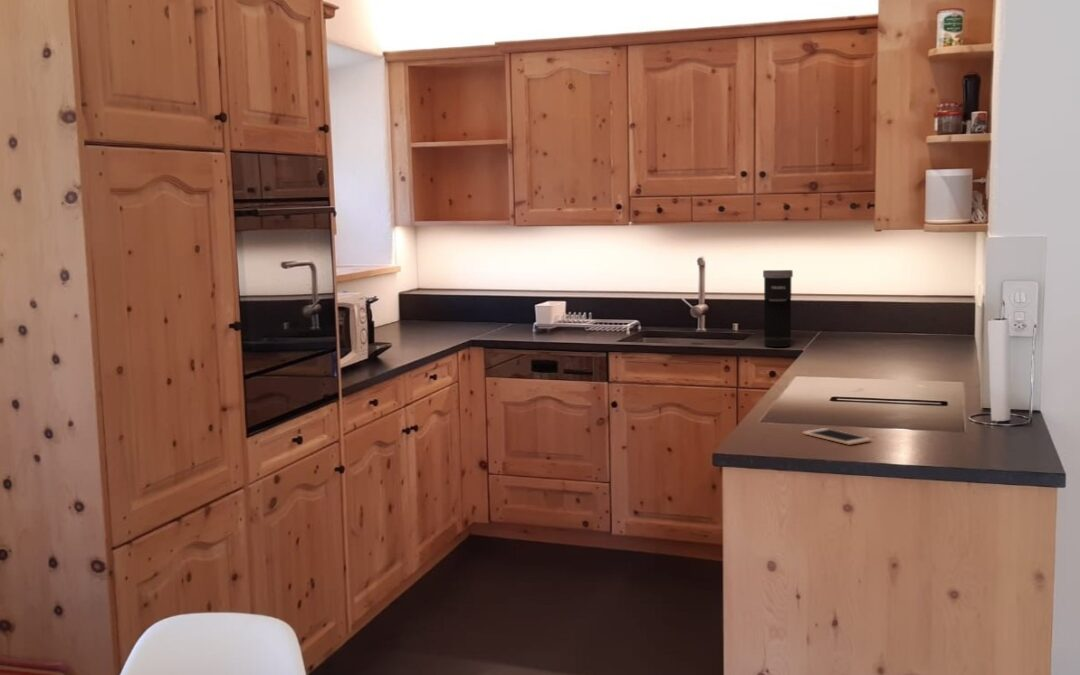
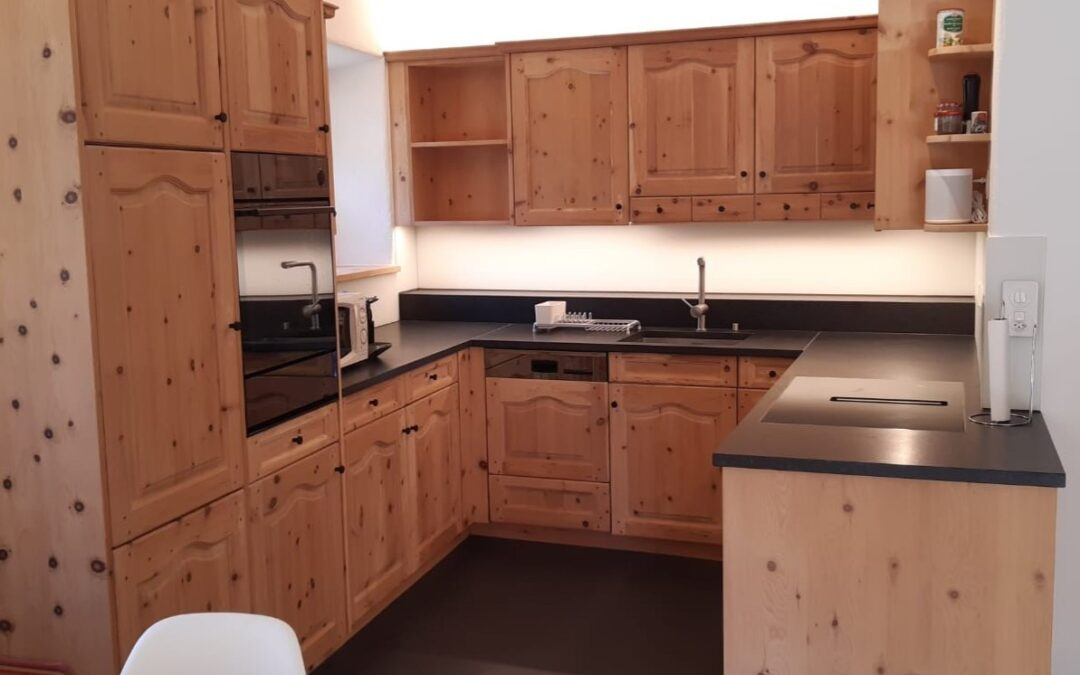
- cell phone [802,427,872,446]
- coffee maker [762,269,794,348]
